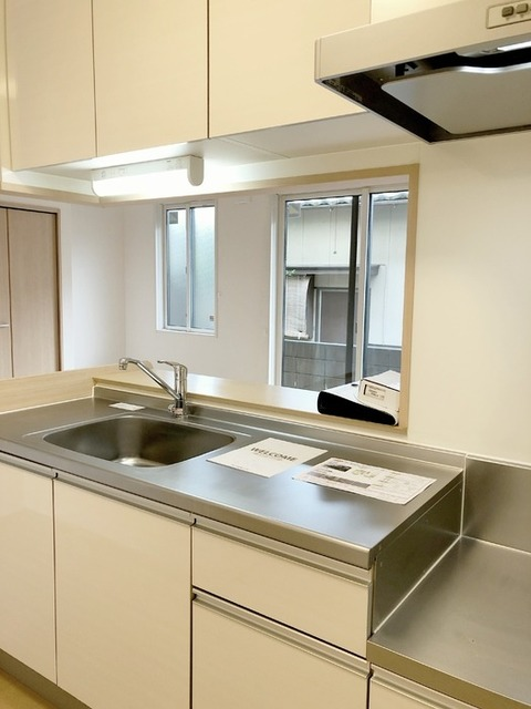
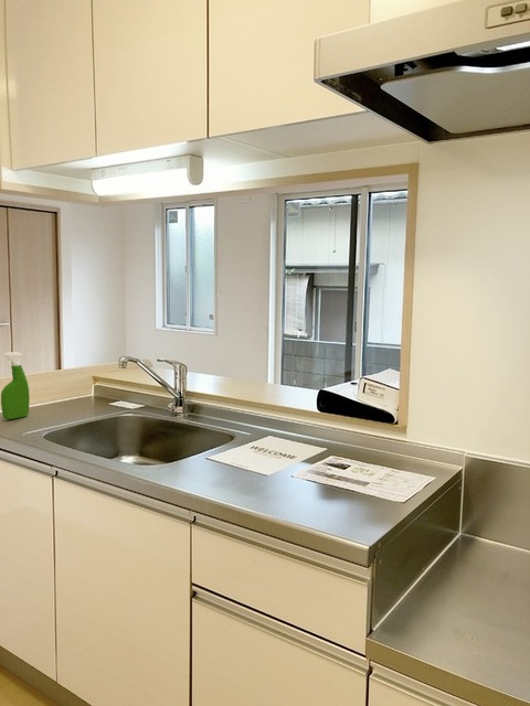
+ spray bottle [0,351,31,420]
